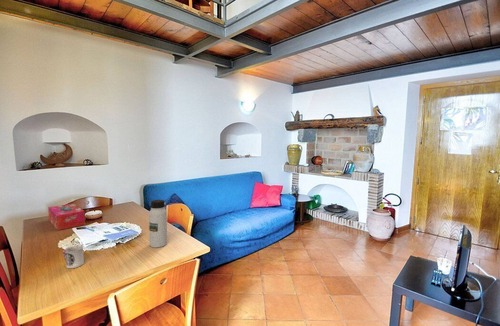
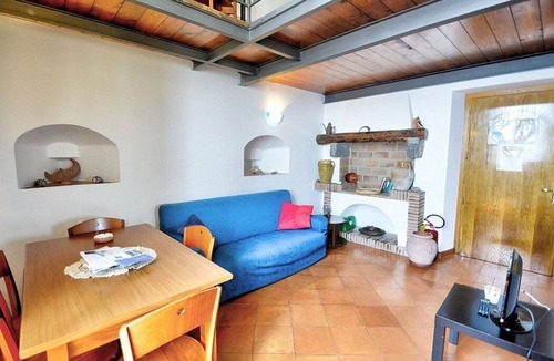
- cup [62,245,85,269]
- water bottle [148,199,168,248]
- tissue box [47,203,86,231]
